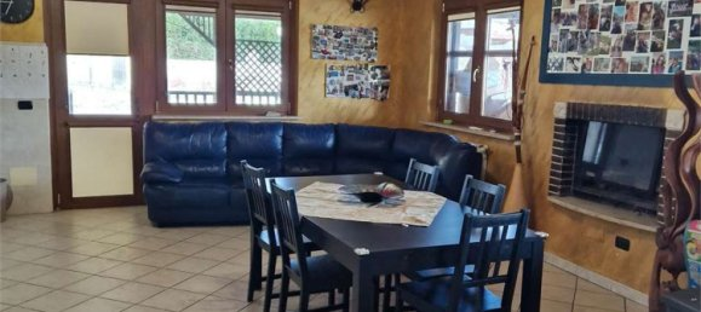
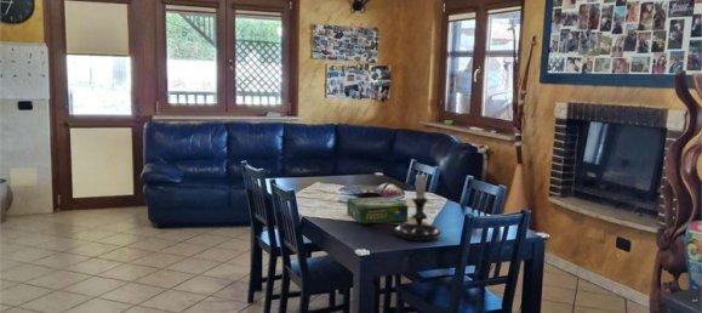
+ candle holder [393,169,443,241]
+ board game [346,195,410,224]
